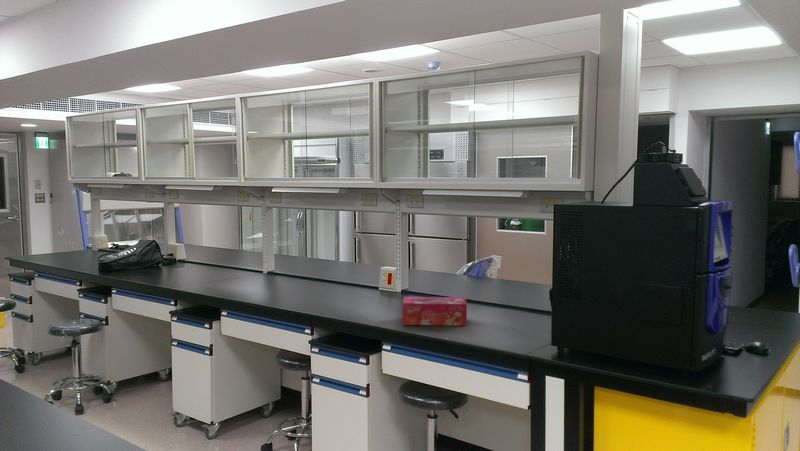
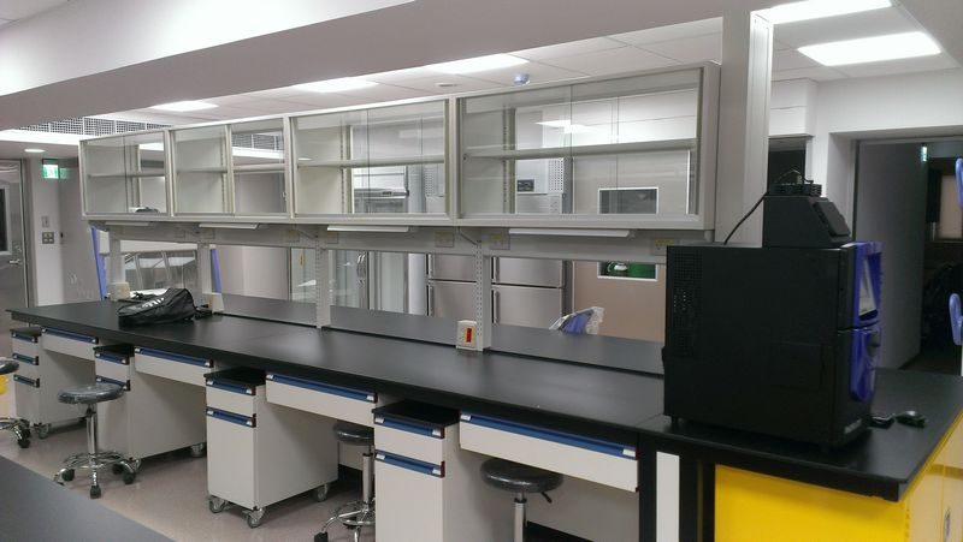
- tissue box [402,296,468,327]
